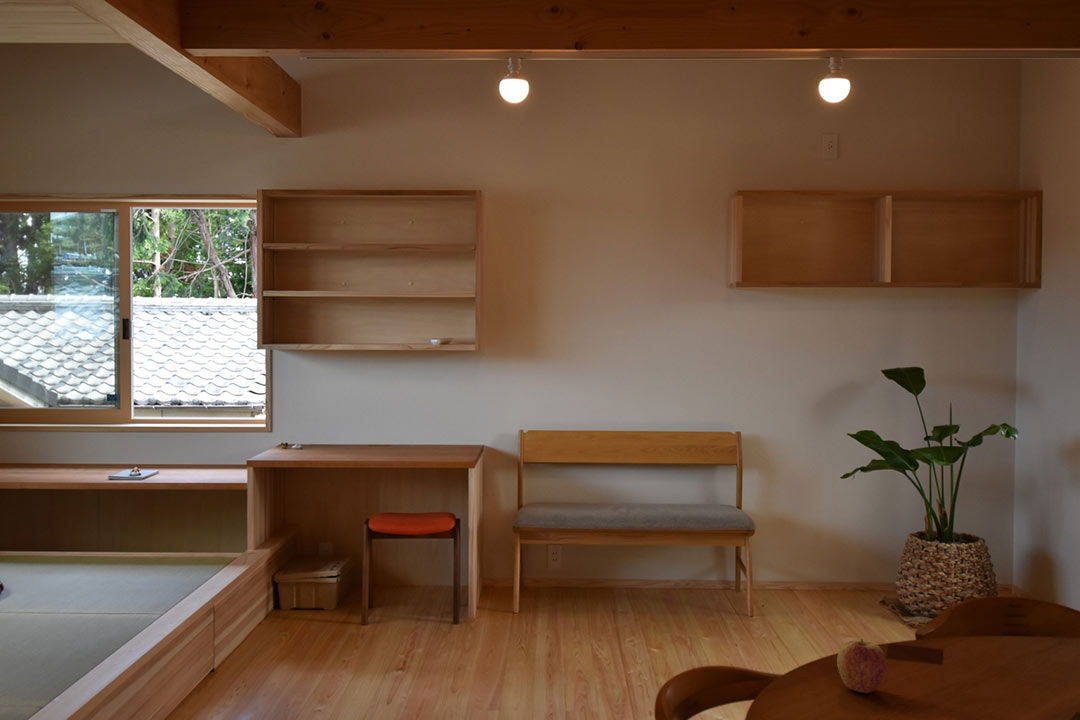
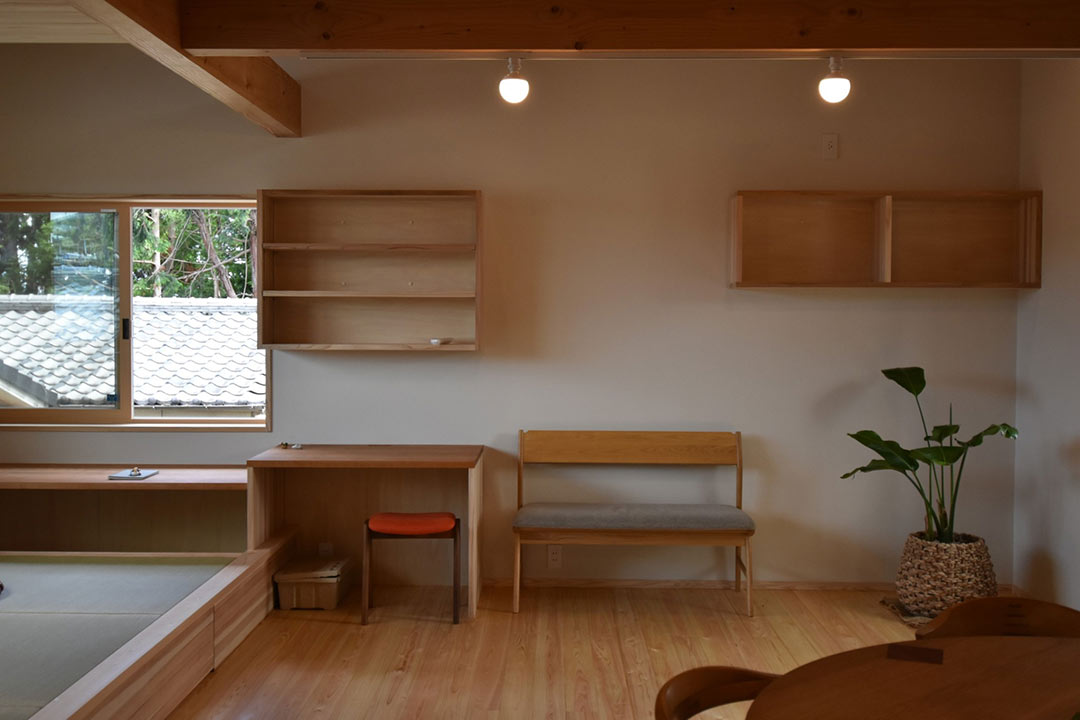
- apple [836,639,887,694]
